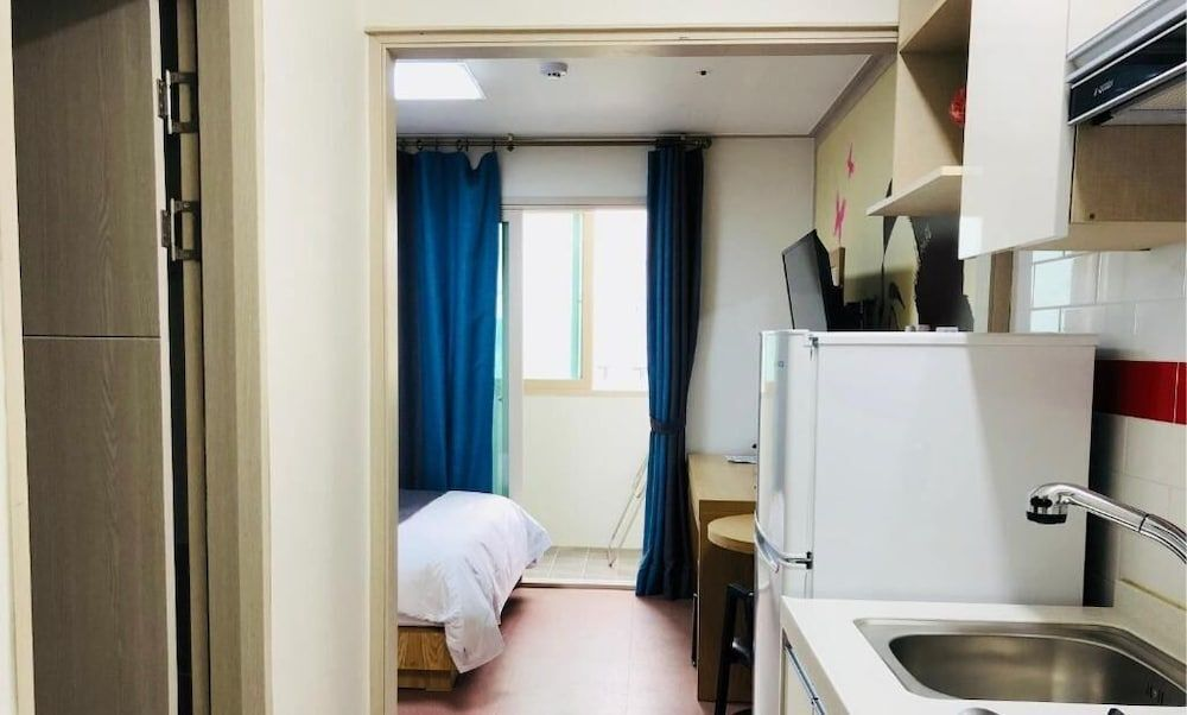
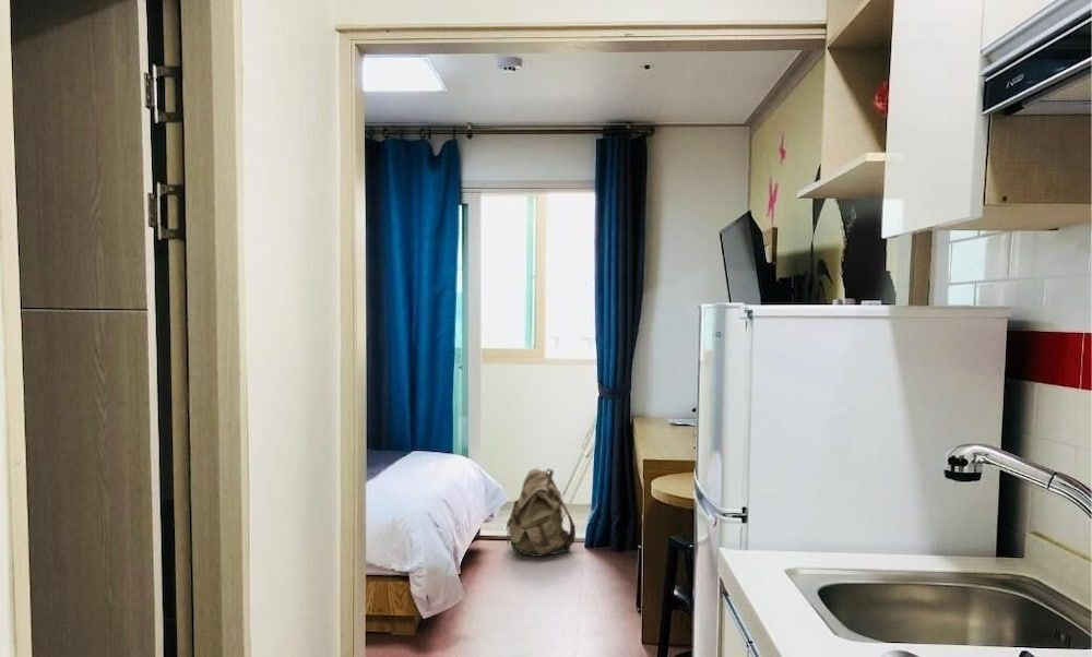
+ backpack [506,467,577,558]
